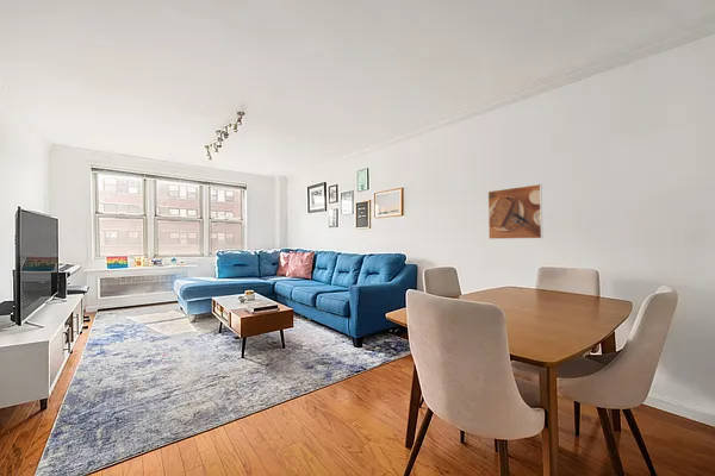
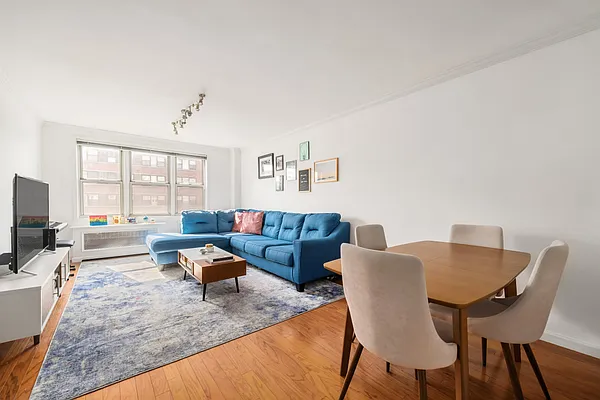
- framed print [487,183,543,240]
